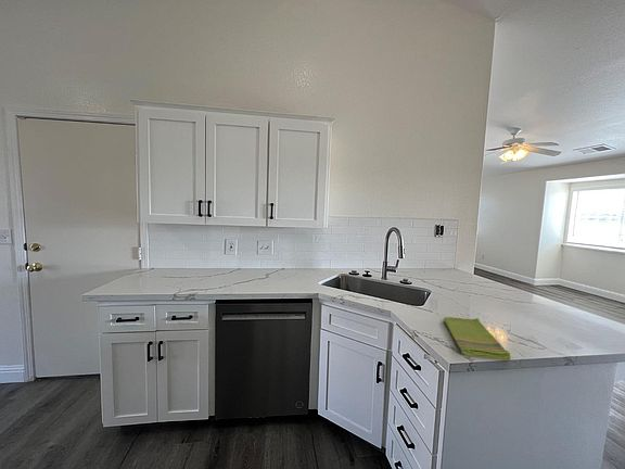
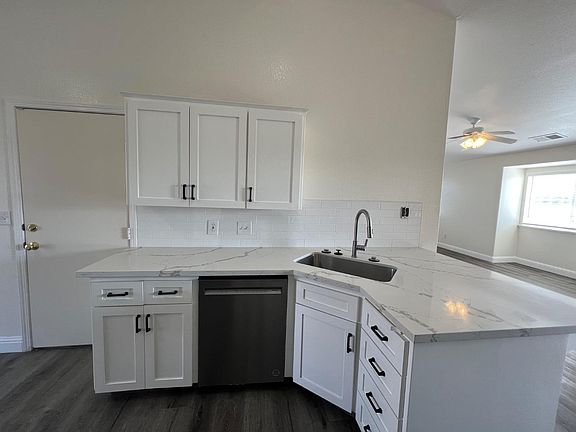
- dish towel [443,316,511,362]
